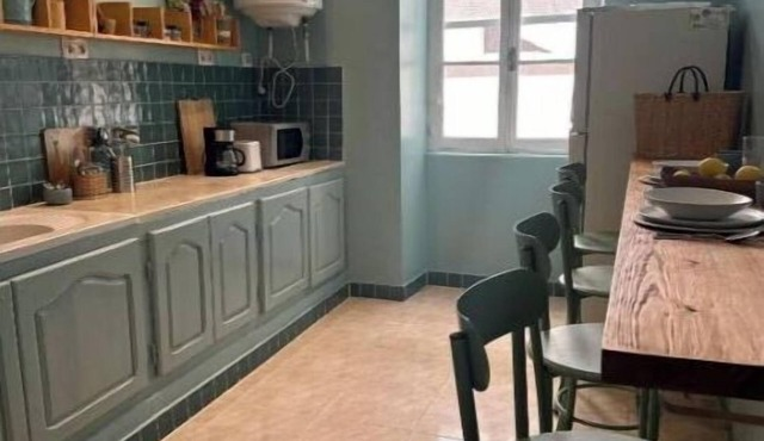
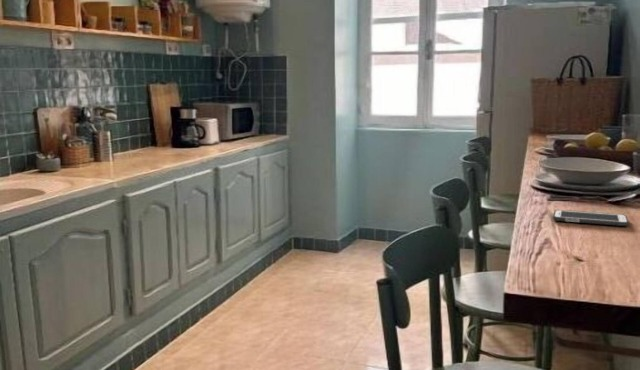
+ cell phone [552,209,630,227]
